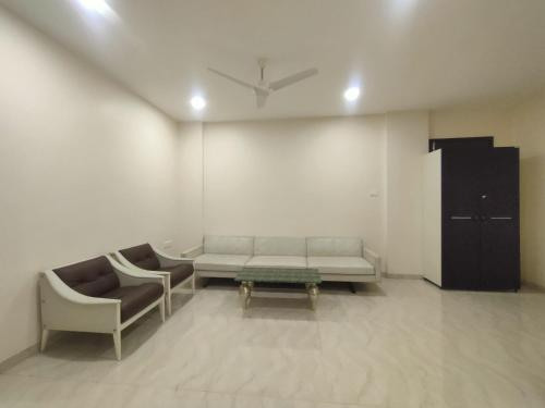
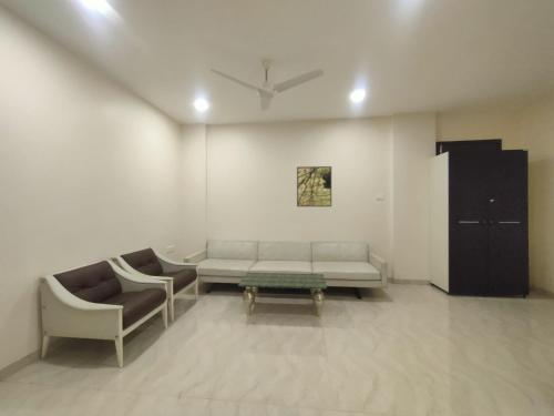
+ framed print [296,165,332,207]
